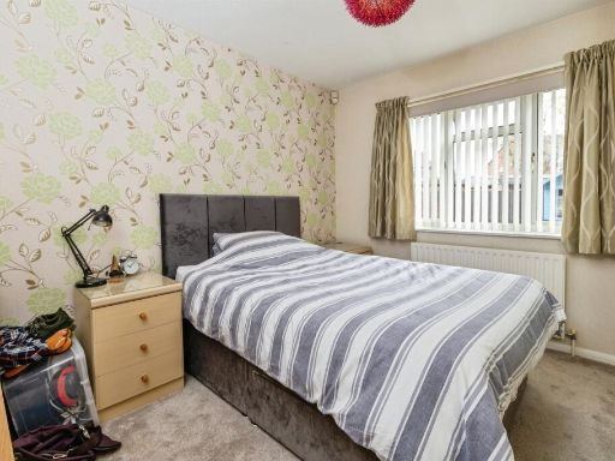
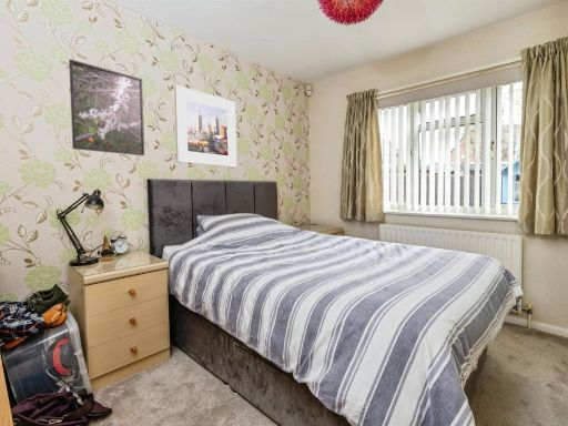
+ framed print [173,84,237,168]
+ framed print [68,58,145,156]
